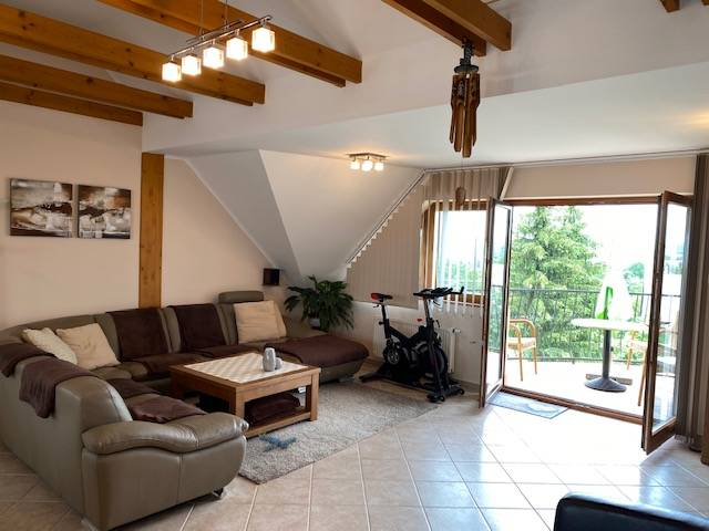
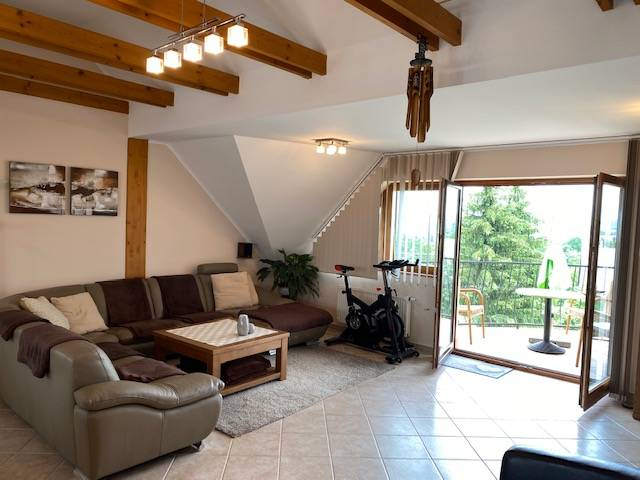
- plush toy [258,431,298,452]
